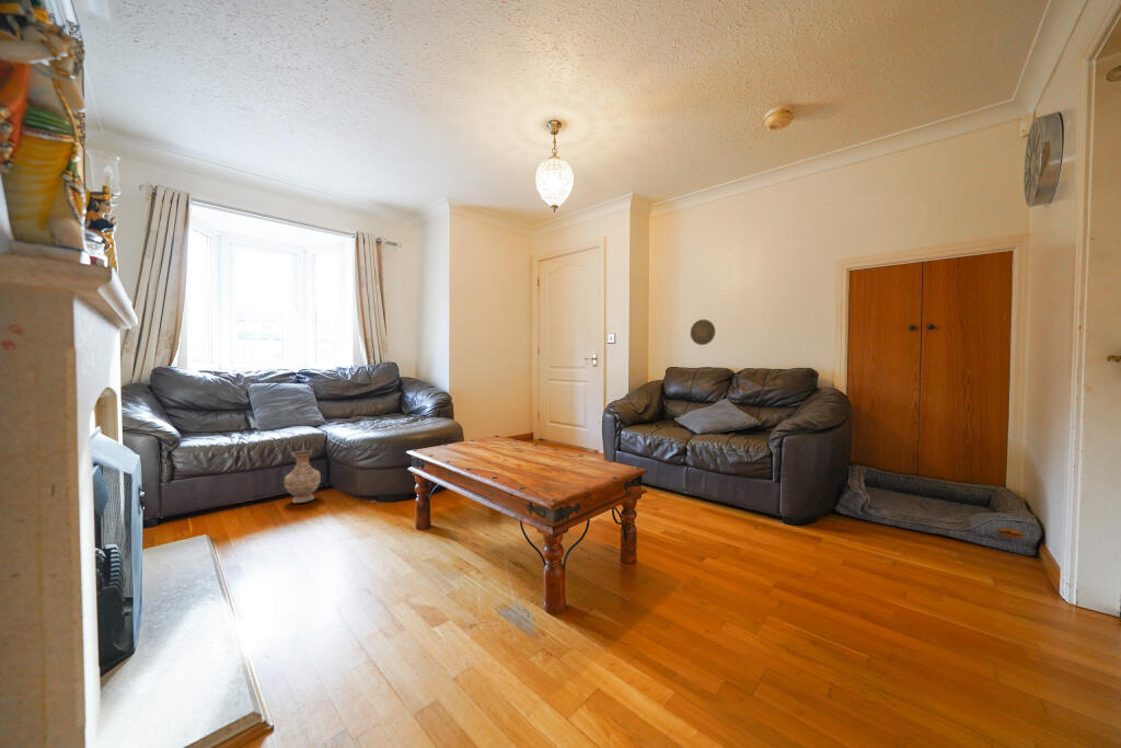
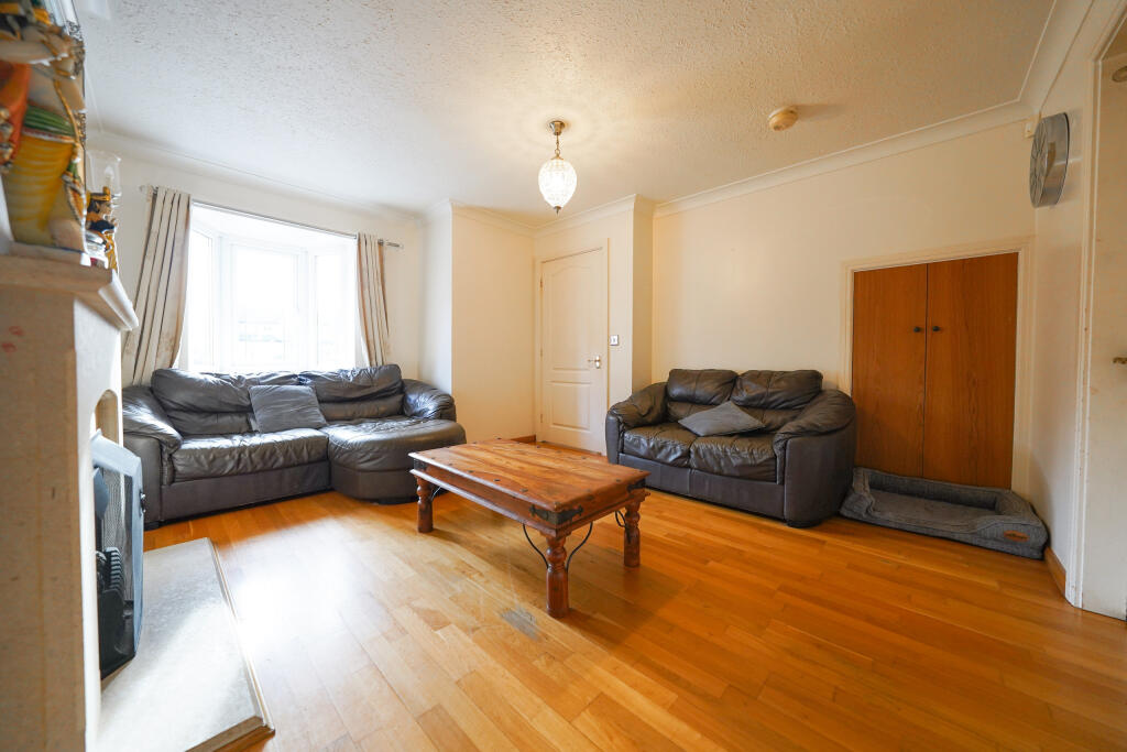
- decorative plate [690,319,716,346]
- vase [284,450,322,505]
